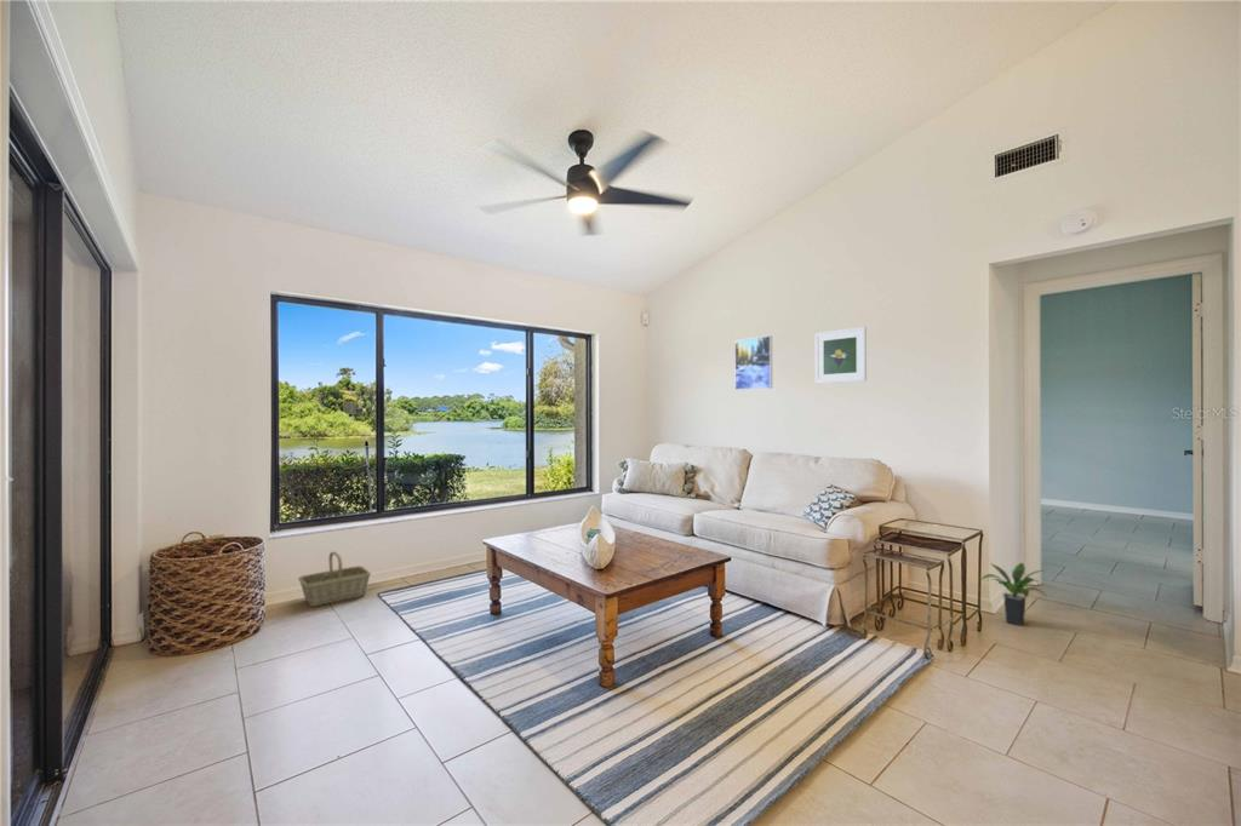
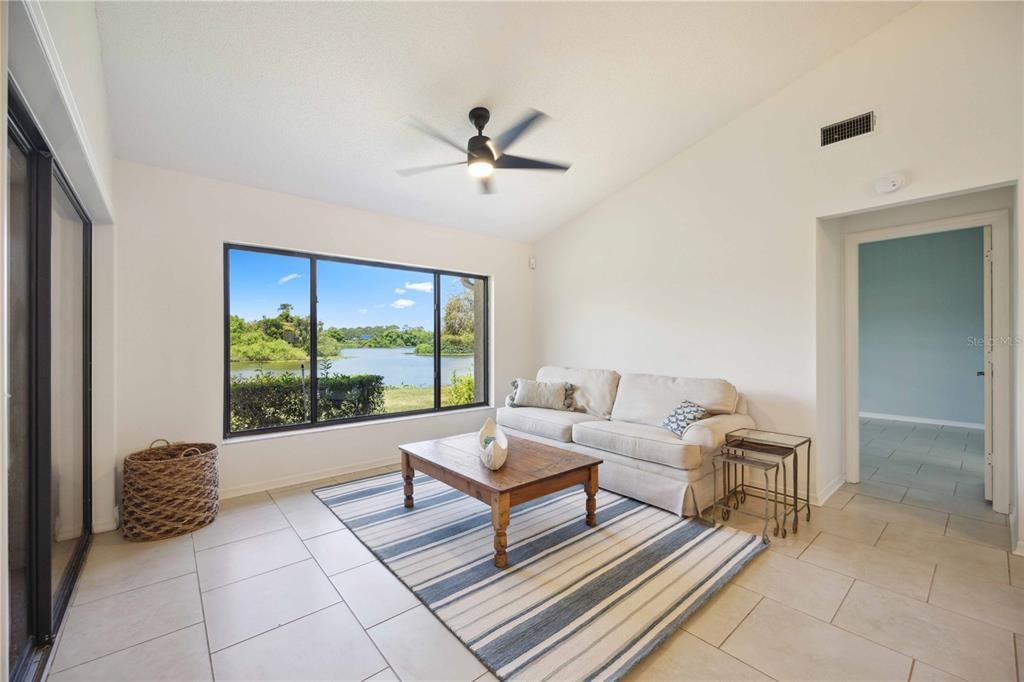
- basket [297,551,372,608]
- potted plant [979,562,1046,626]
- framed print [733,334,773,391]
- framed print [814,326,868,385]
